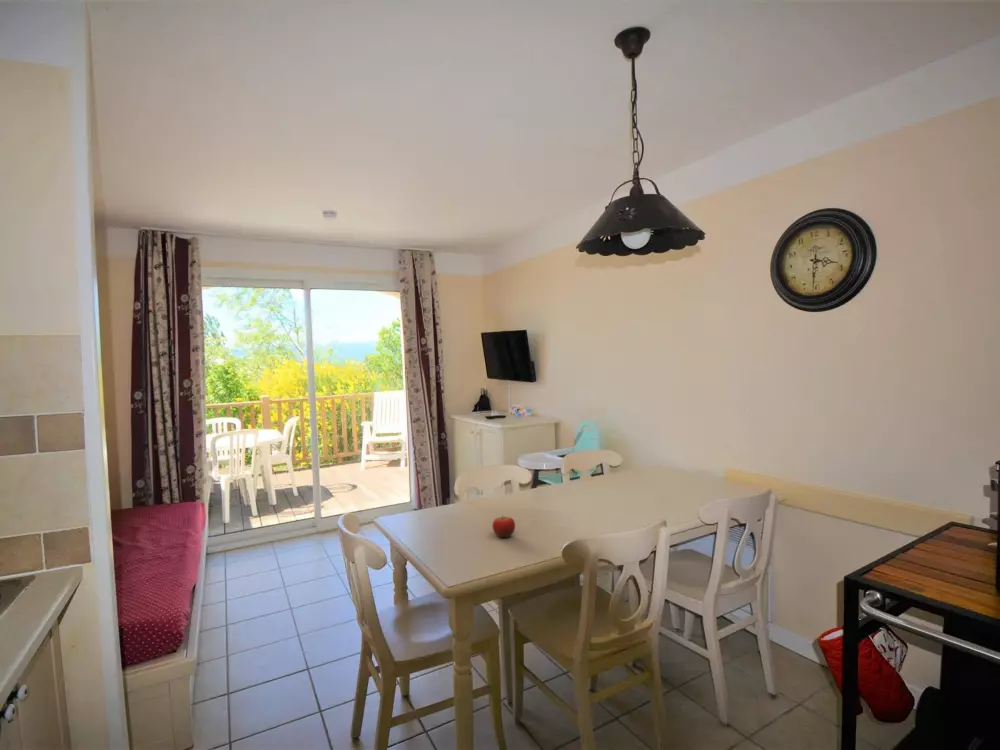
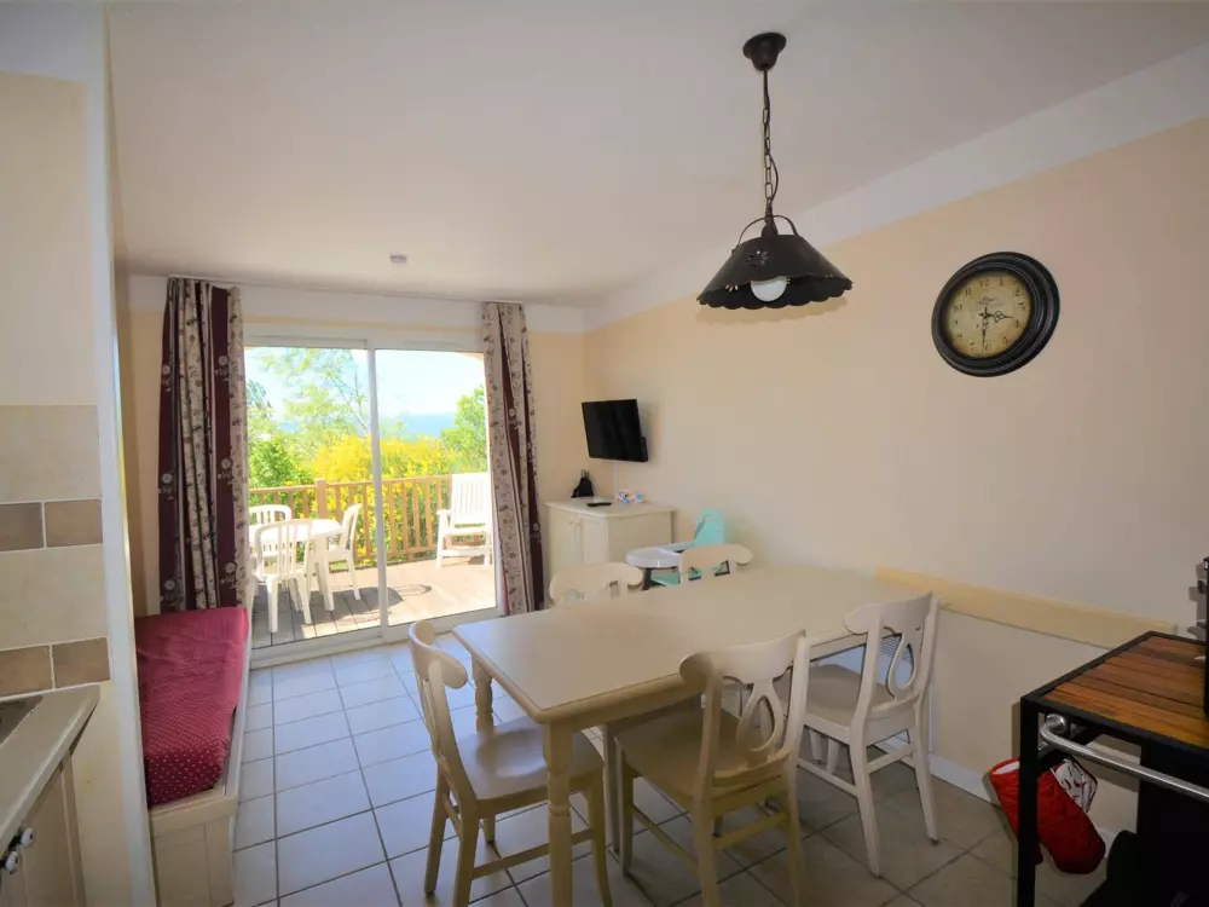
- fruit [491,514,516,538]
